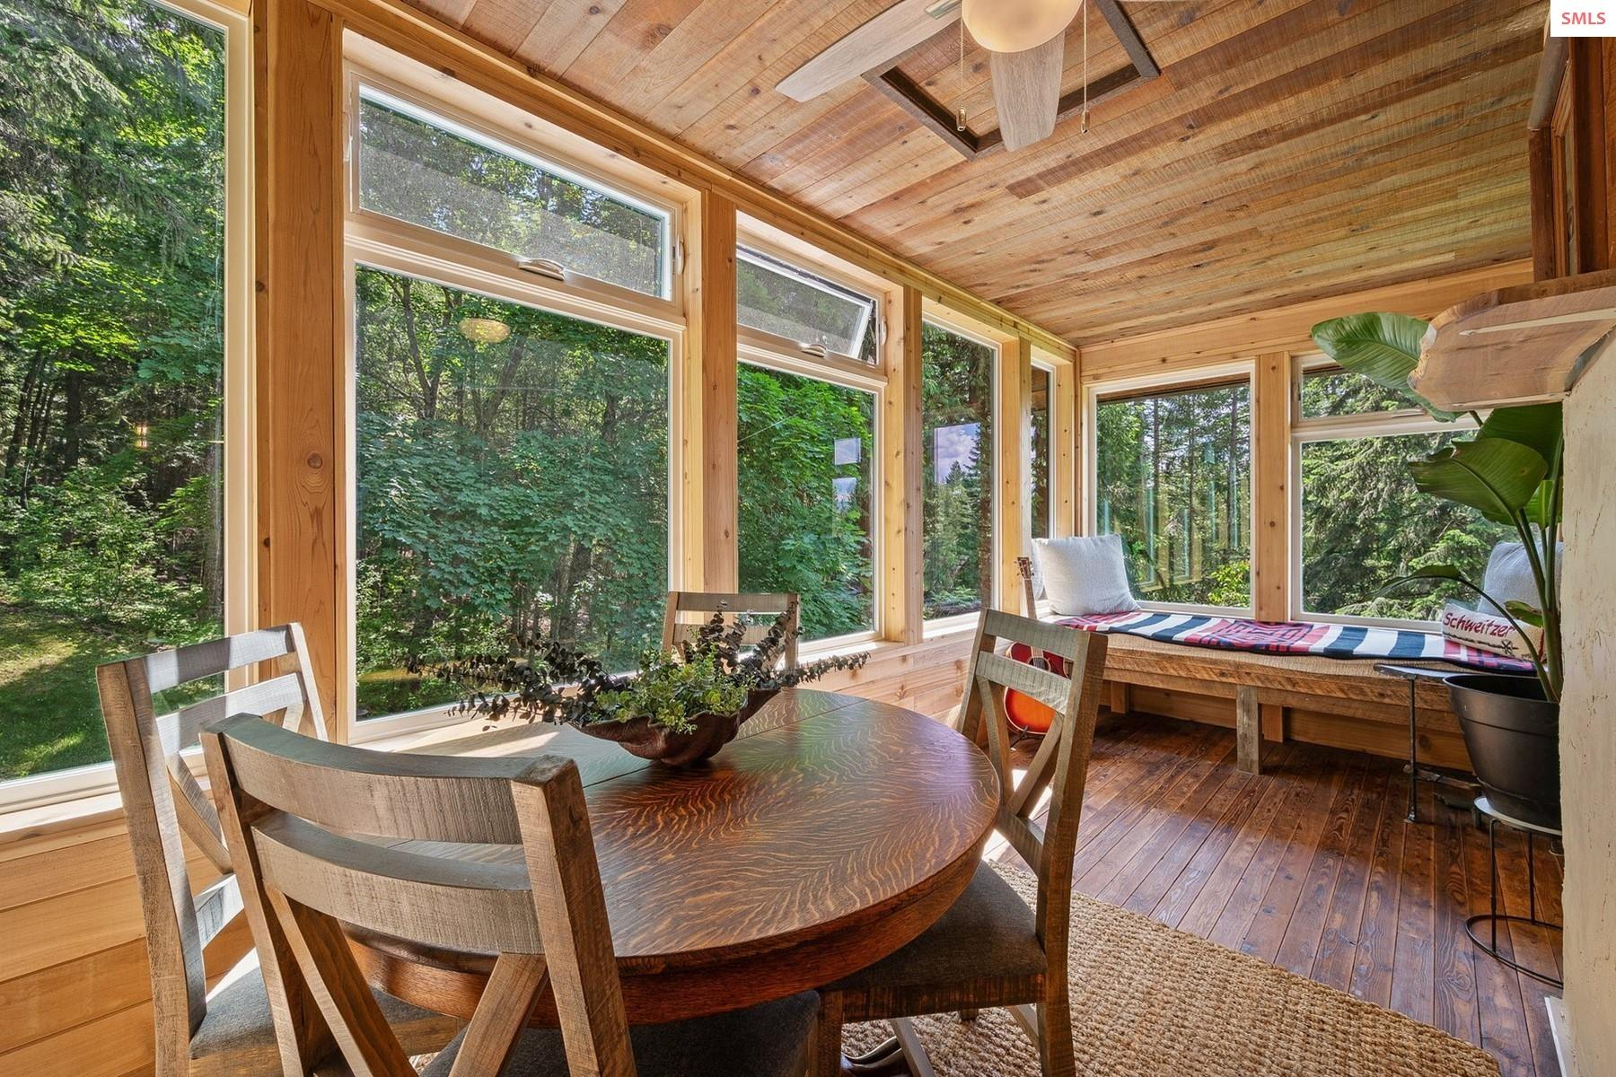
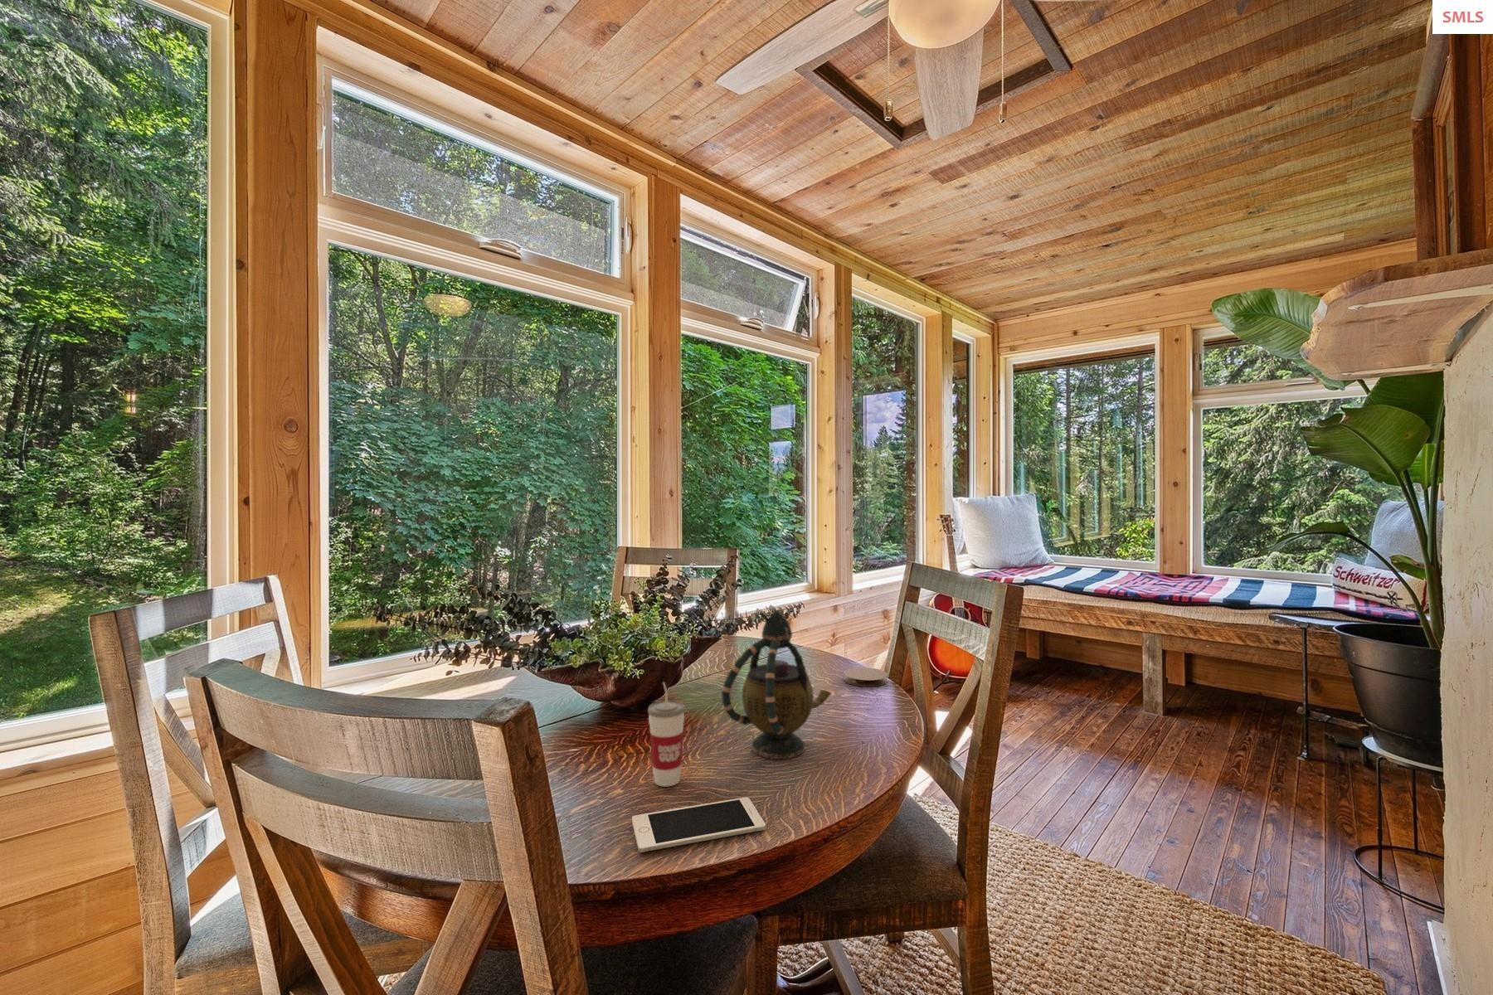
+ cup [647,681,685,787]
+ cell phone [631,797,766,853]
+ coaster [843,666,889,687]
+ teapot [721,609,832,760]
